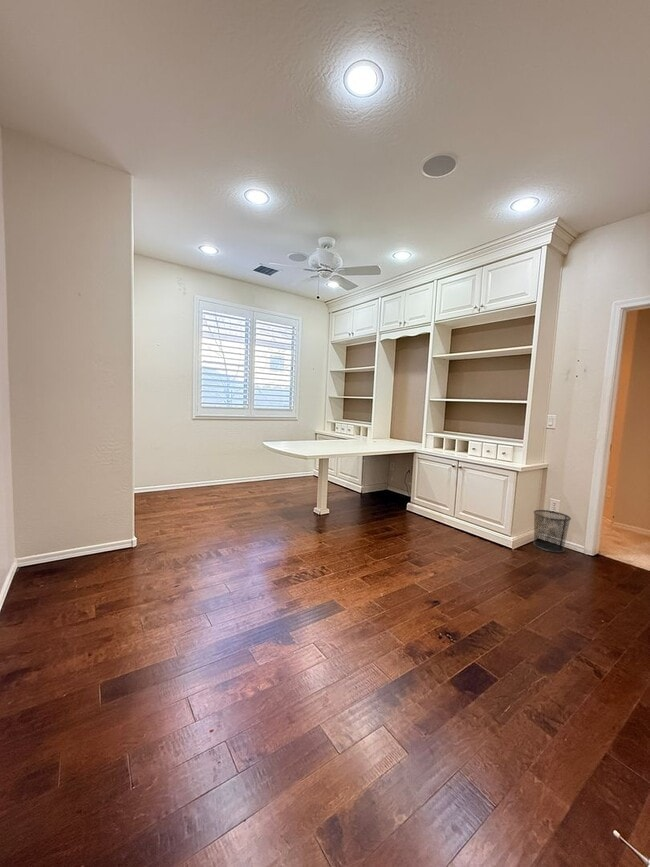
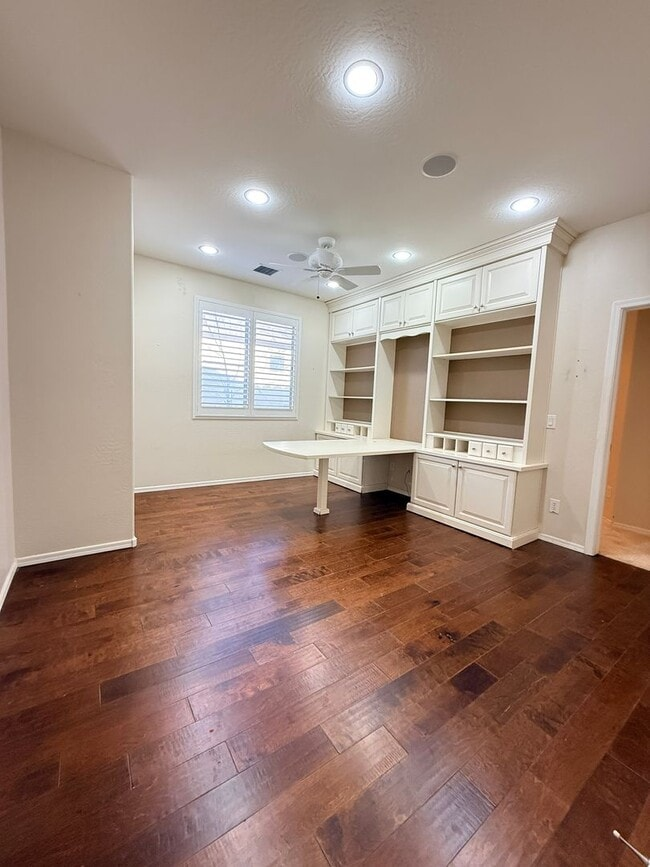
- waste bin [532,509,572,554]
